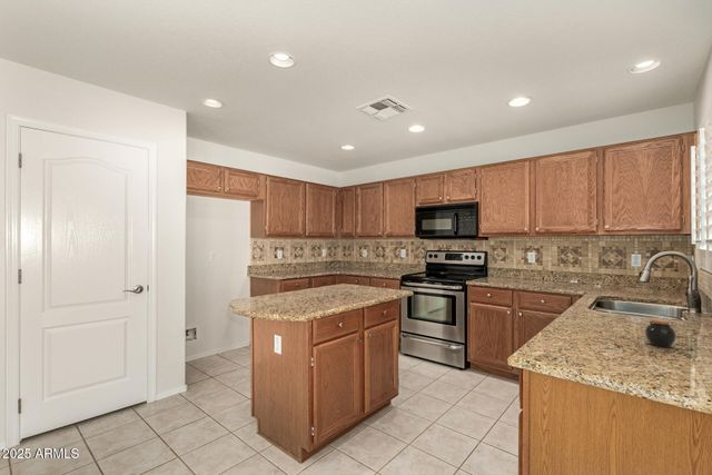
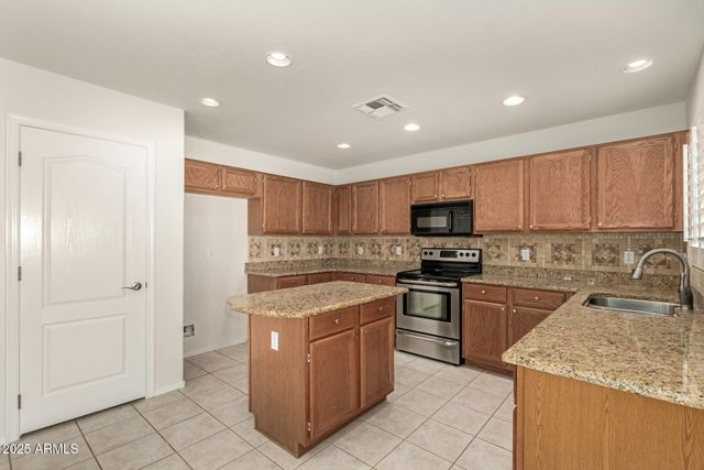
- jar [644,317,678,348]
